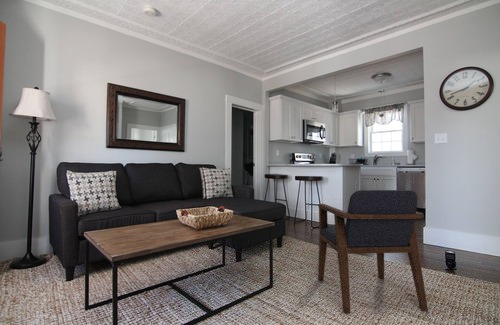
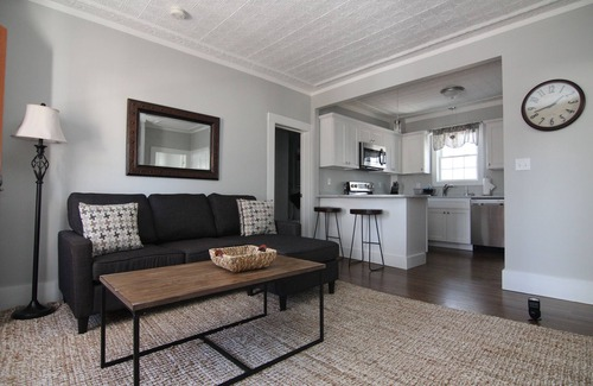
- armchair [317,189,429,315]
